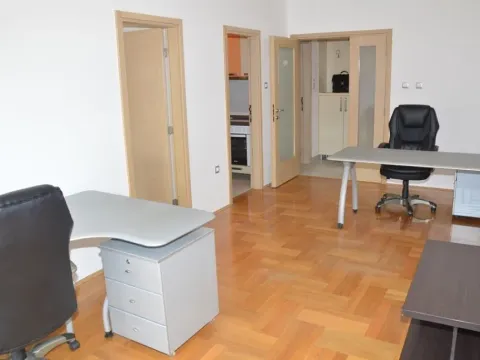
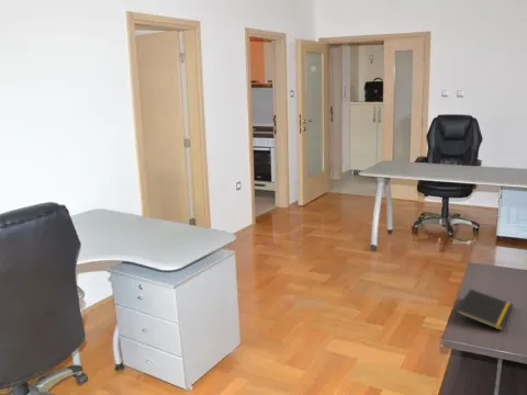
+ notepad [455,287,515,331]
